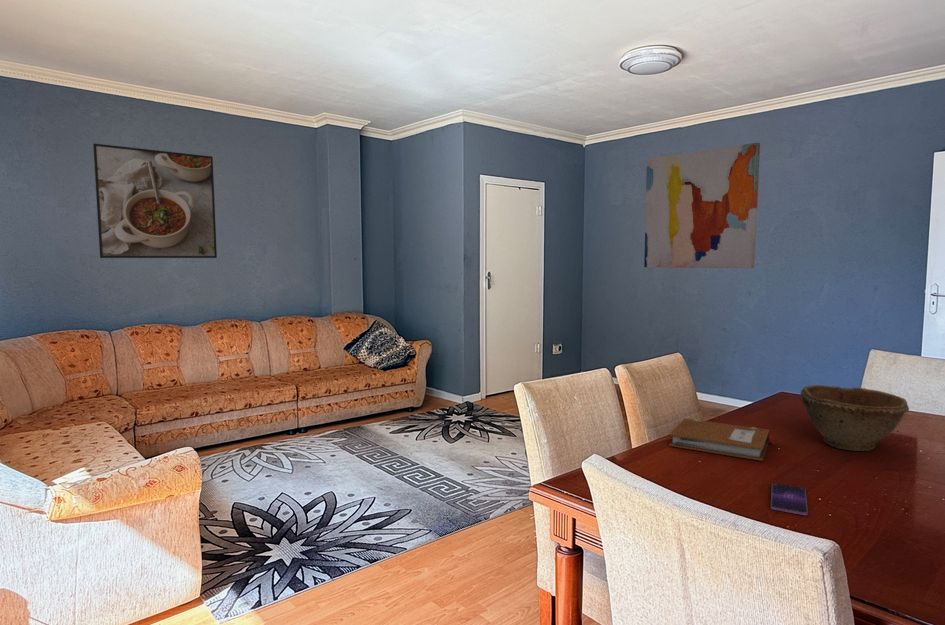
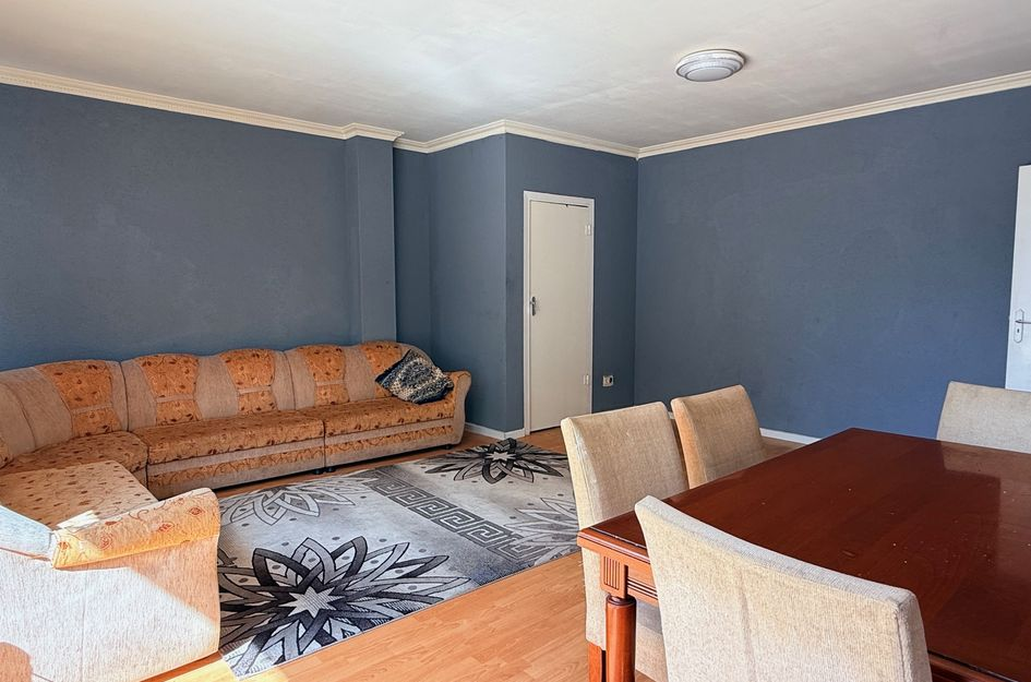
- bowl [800,384,910,452]
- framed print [92,143,218,259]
- notebook [668,417,775,462]
- wall art [643,141,761,269]
- smartphone [770,482,809,516]
